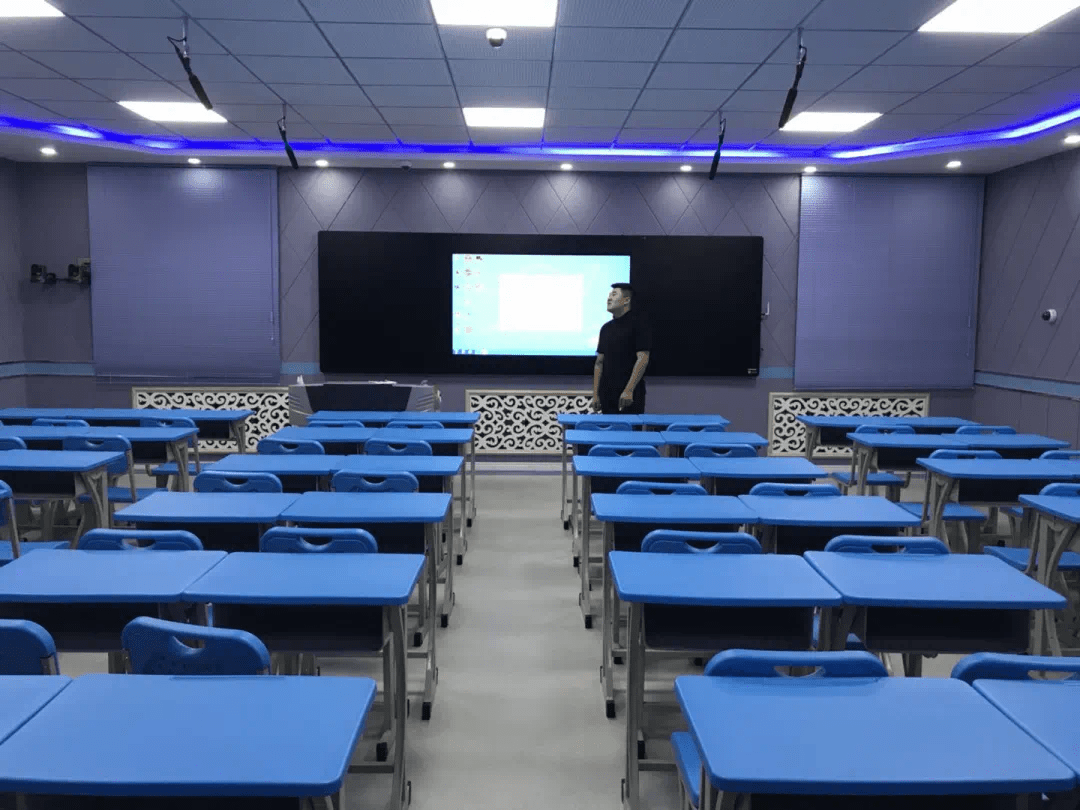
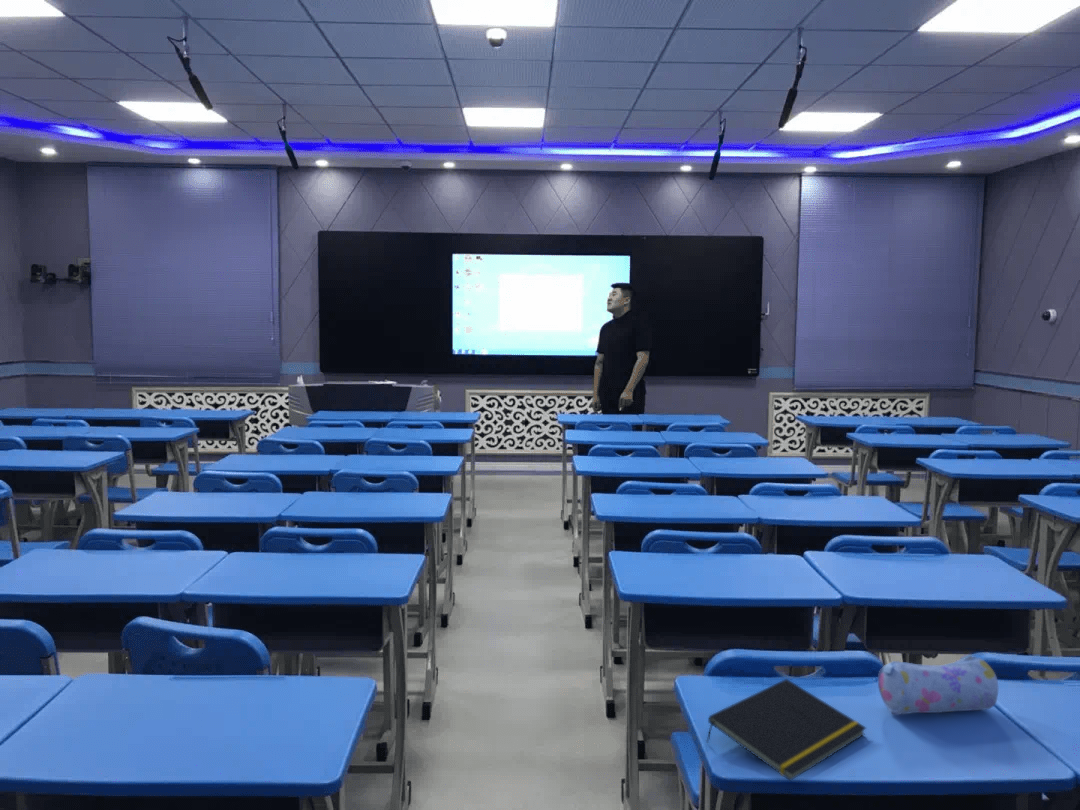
+ pencil case [877,655,999,715]
+ notepad [705,678,867,782]
